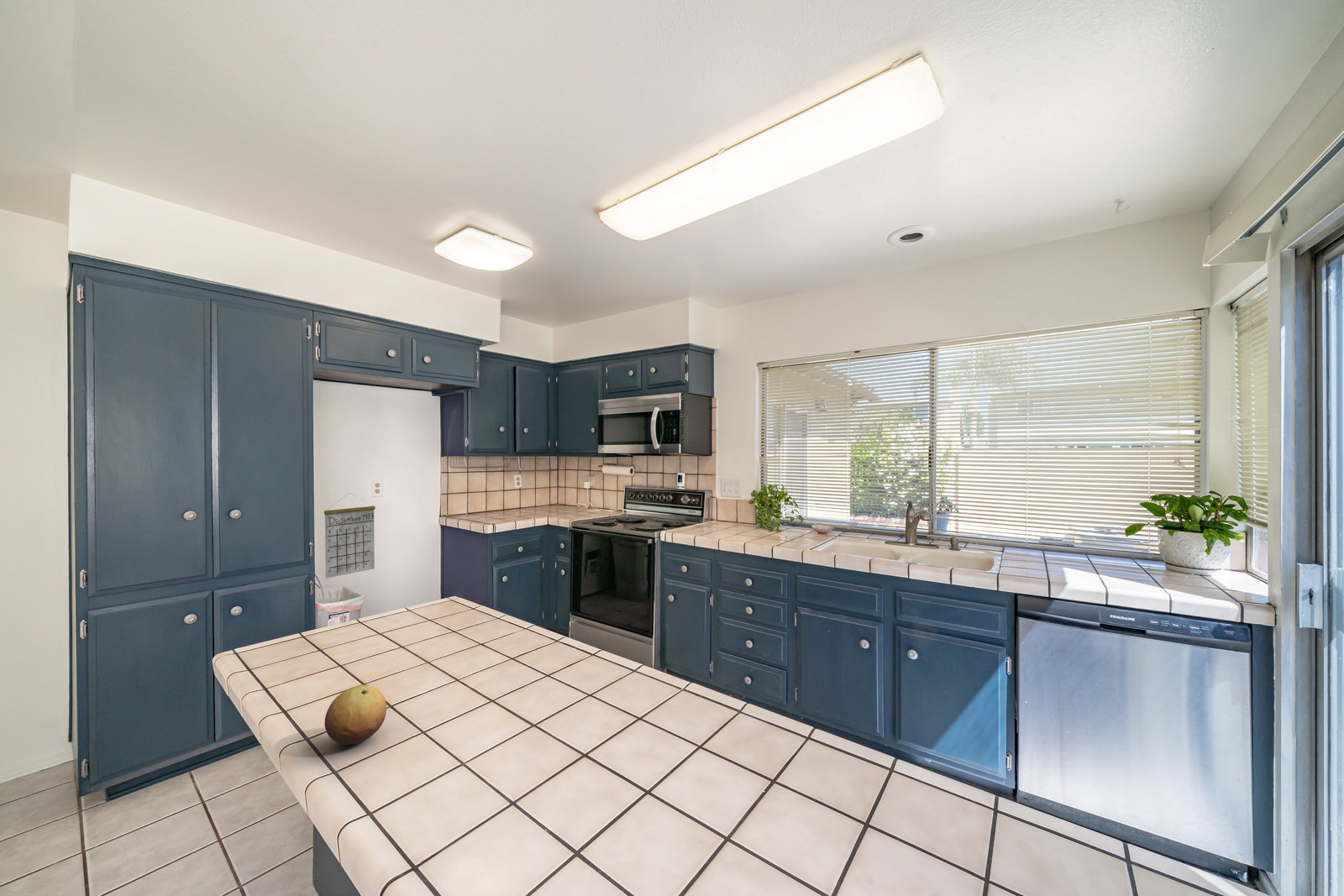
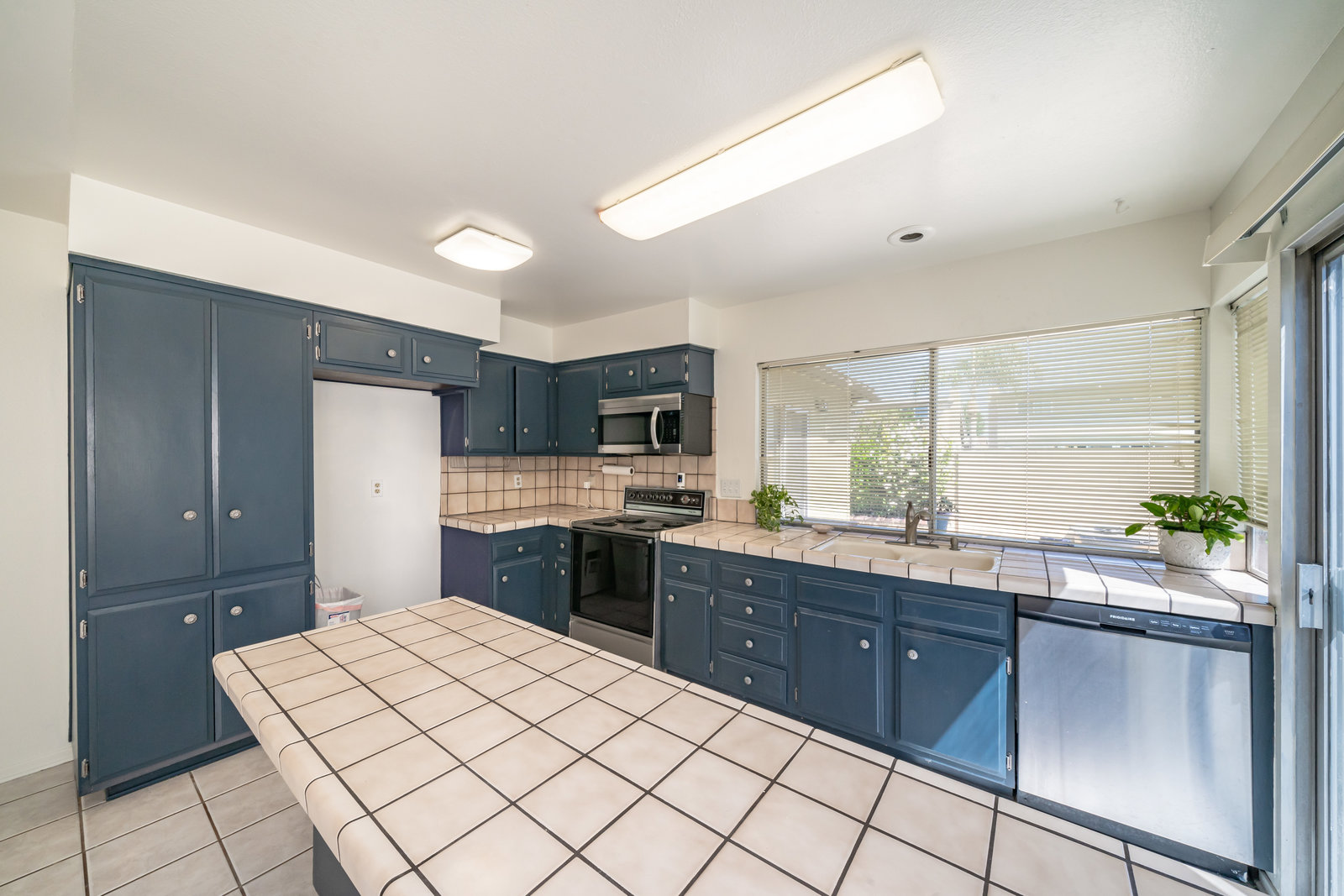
- calendar [323,492,376,579]
- fruit [324,684,387,746]
